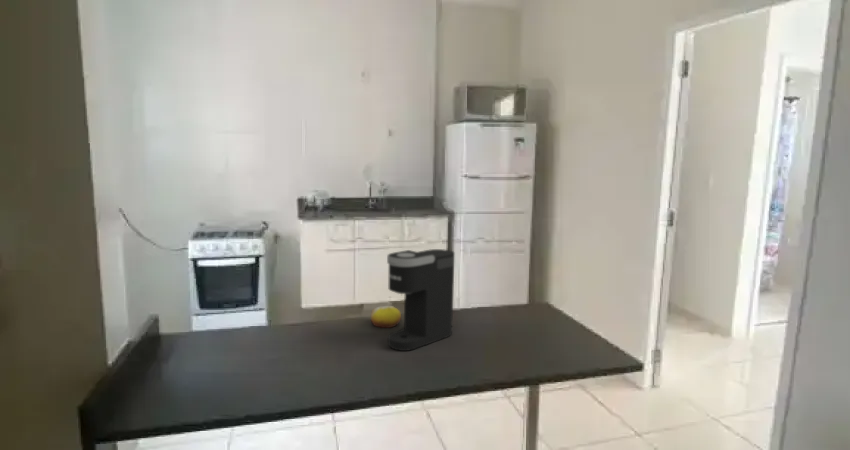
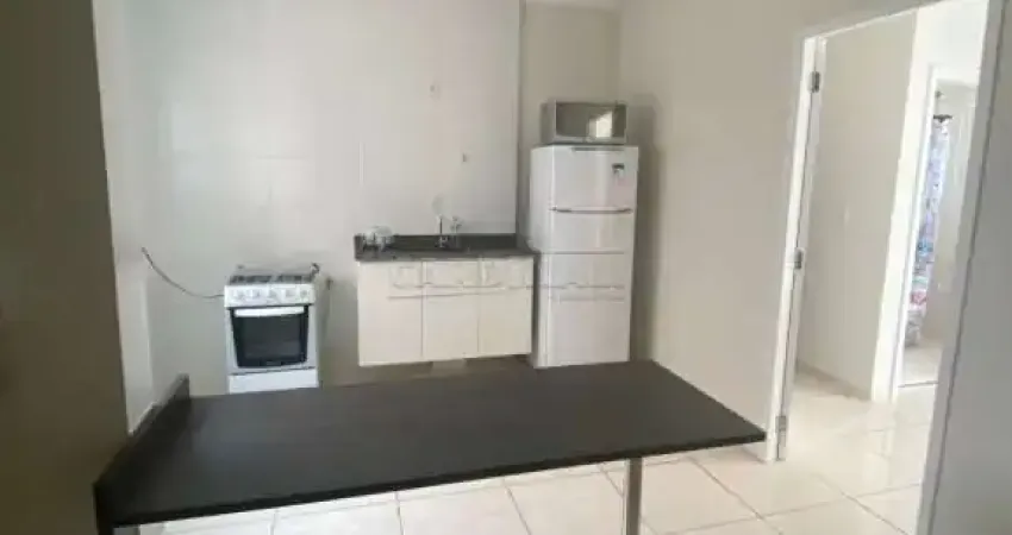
- coffee maker [386,248,455,352]
- fruit [370,305,402,329]
